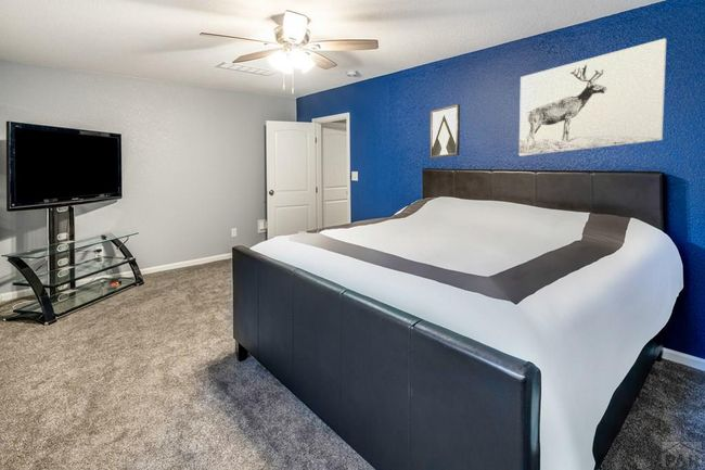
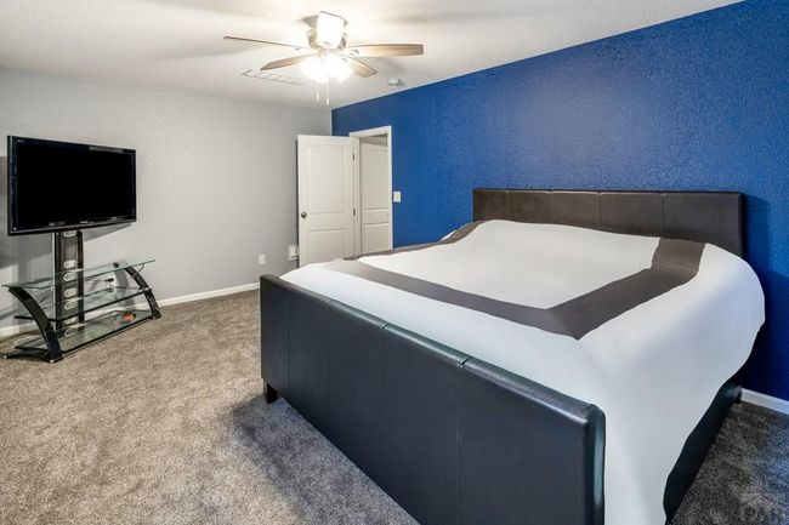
- wall art [518,37,667,157]
- wall art [428,103,461,160]
